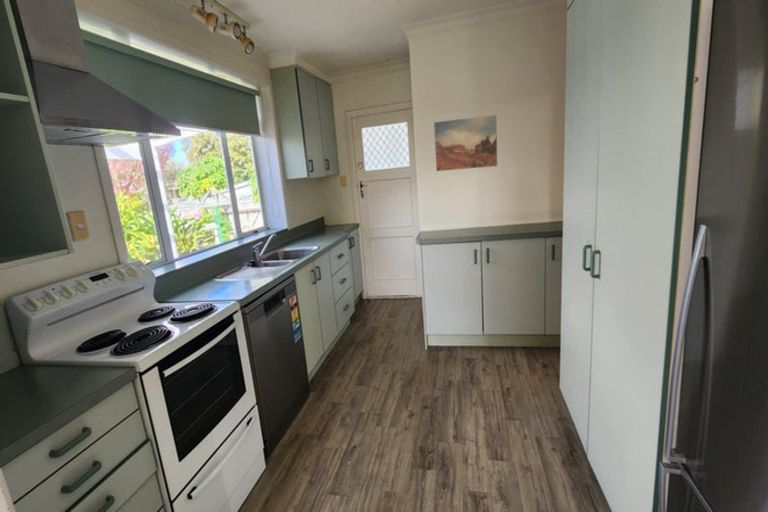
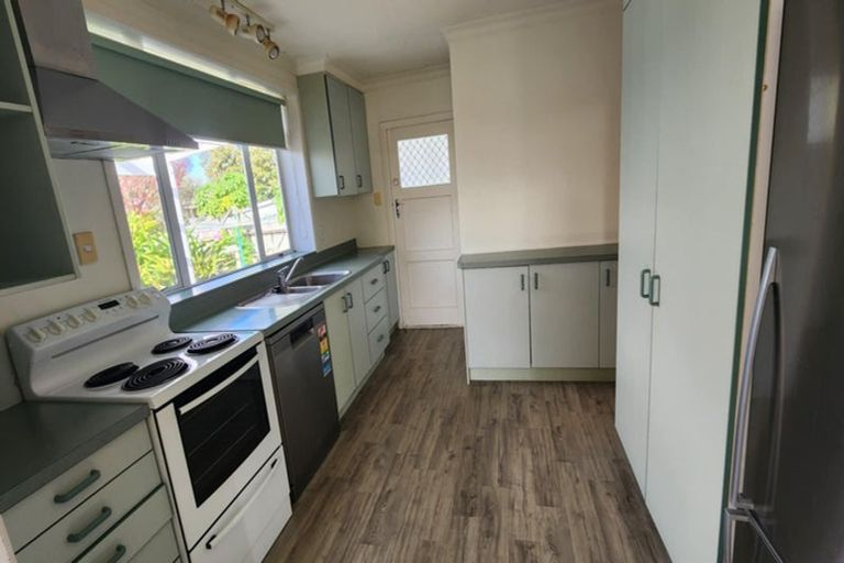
- wall art [433,114,498,172]
